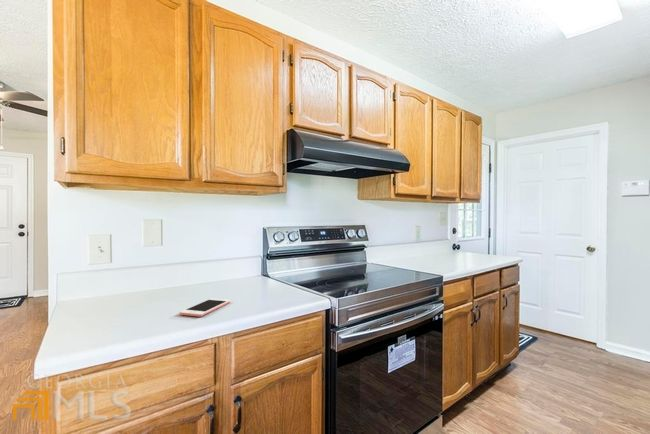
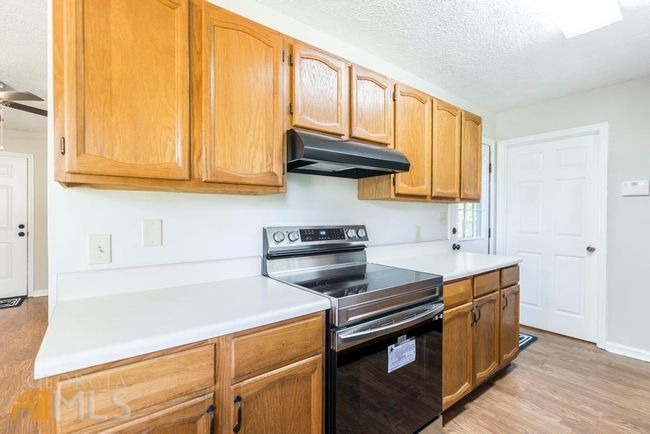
- cell phone [178,298,231,318]
